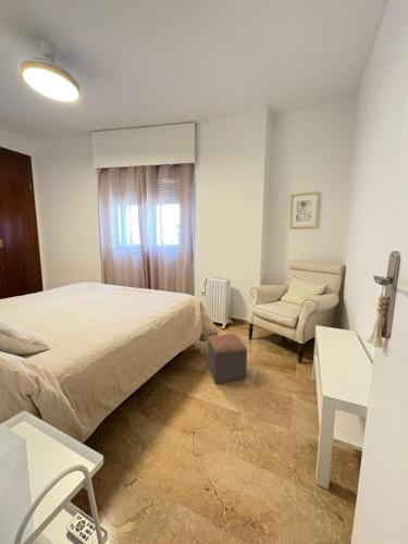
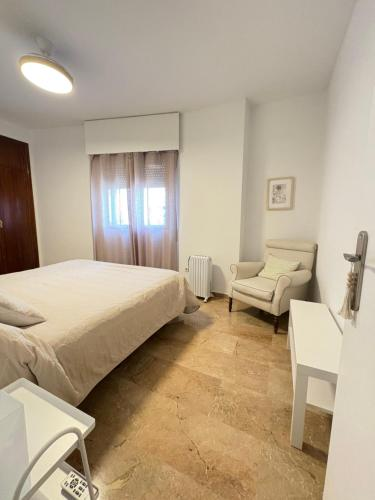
- footstool [206,333,248,384]
